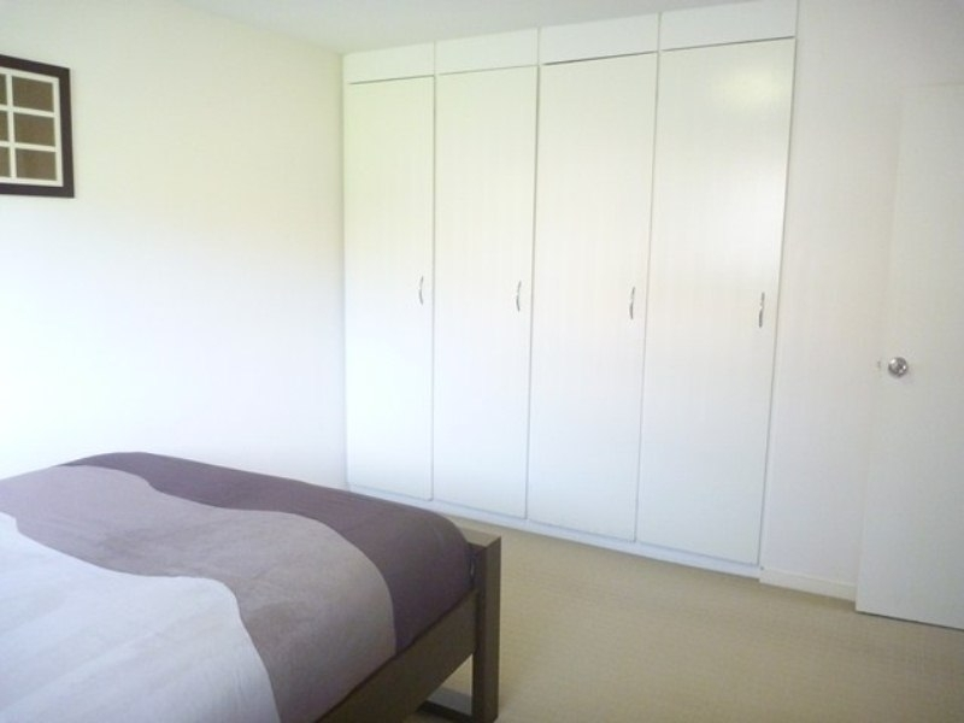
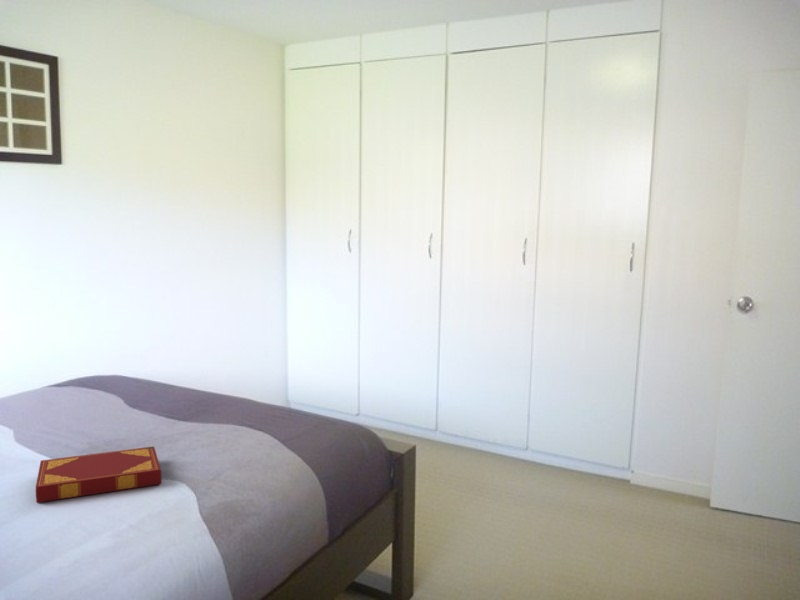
+ hardback book [35,445,162,504]
